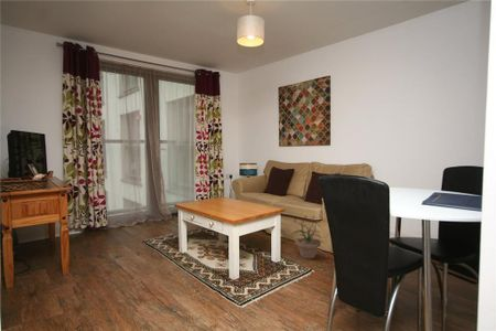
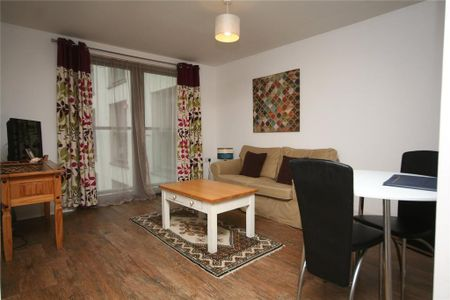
- potted plant [290,214,323,259]
